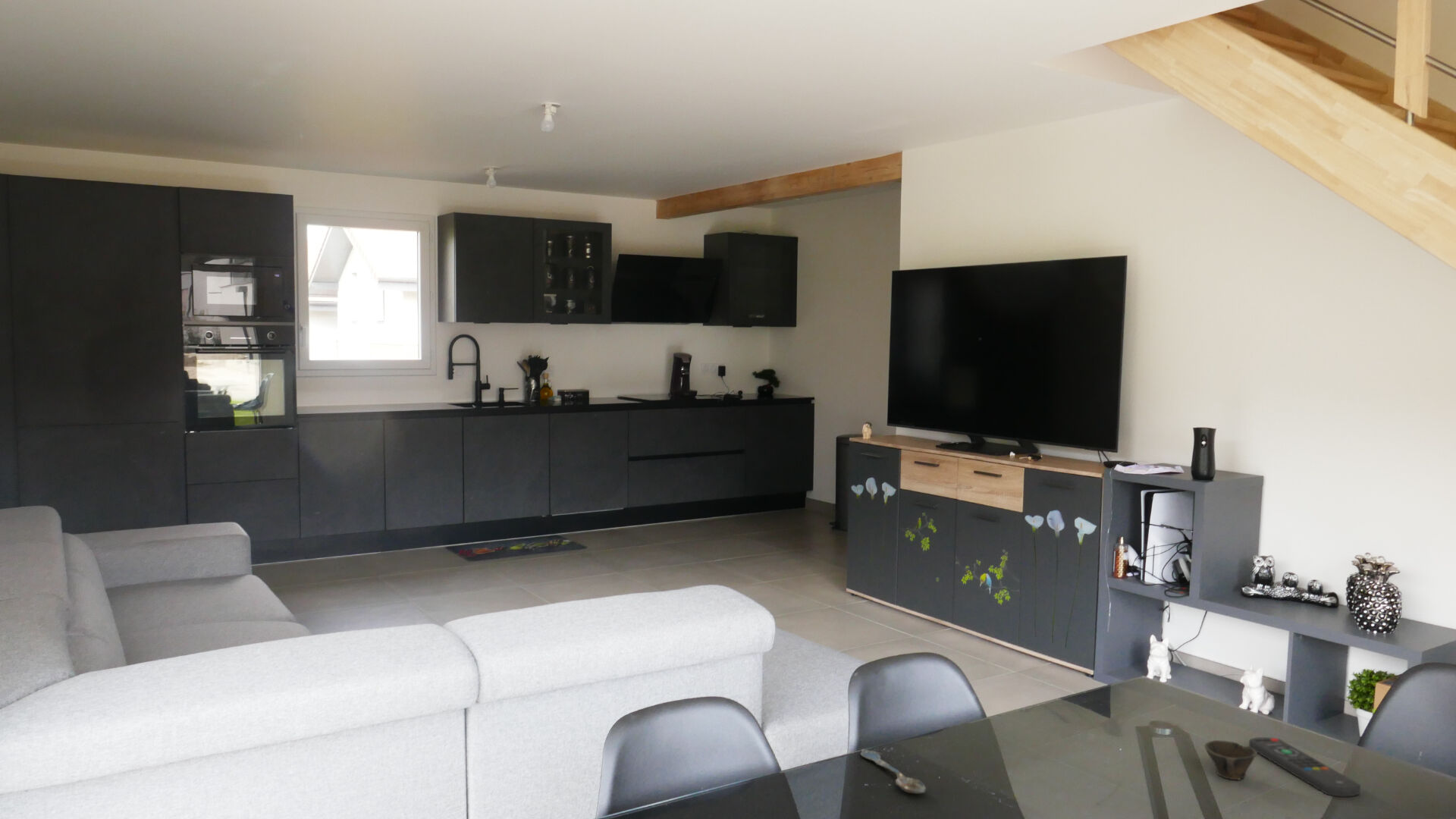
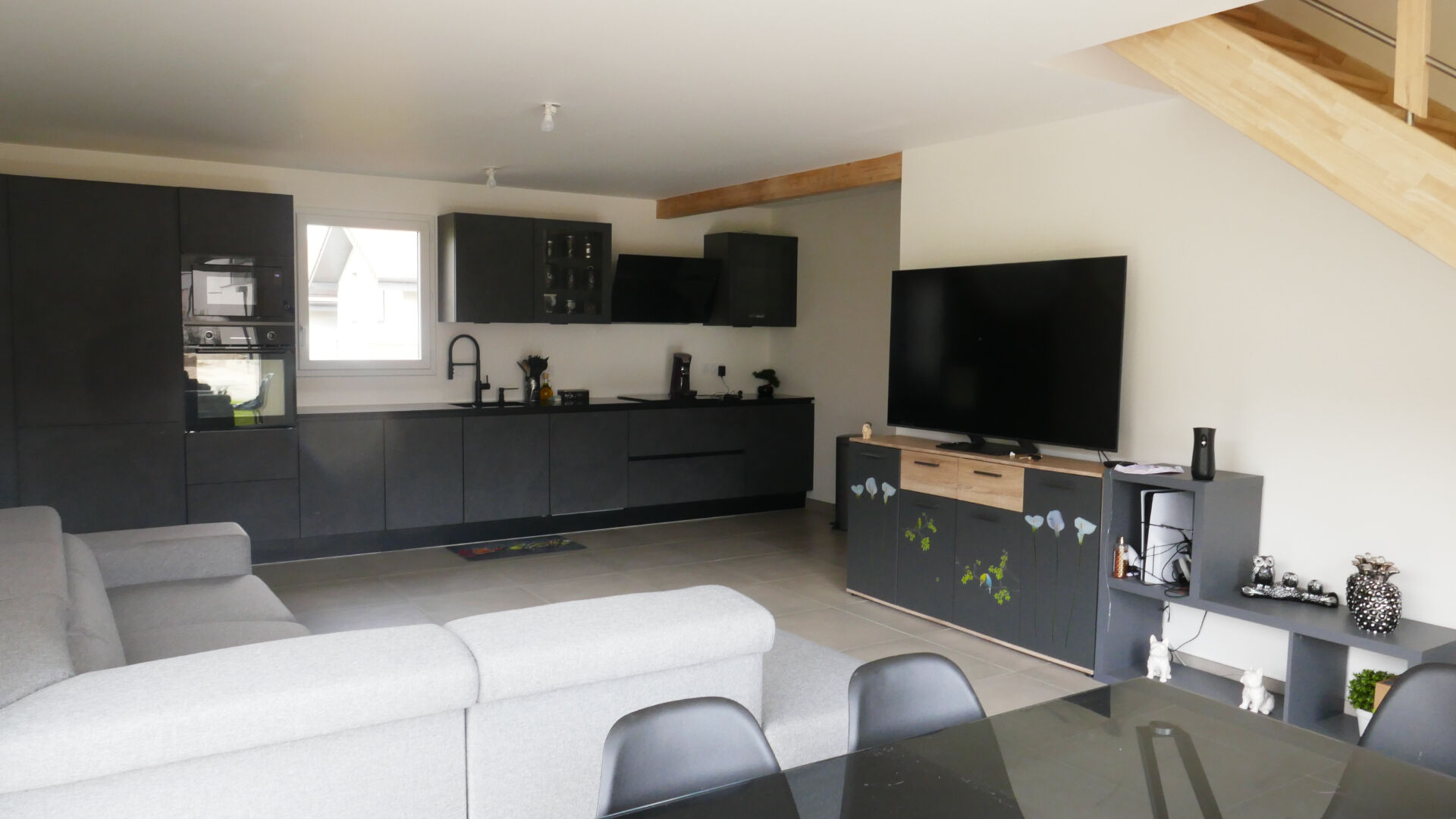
- cup [1203,739,1258,780]
- spoon [860,748,927,794]
- remote control [1248,736,1361,798]
